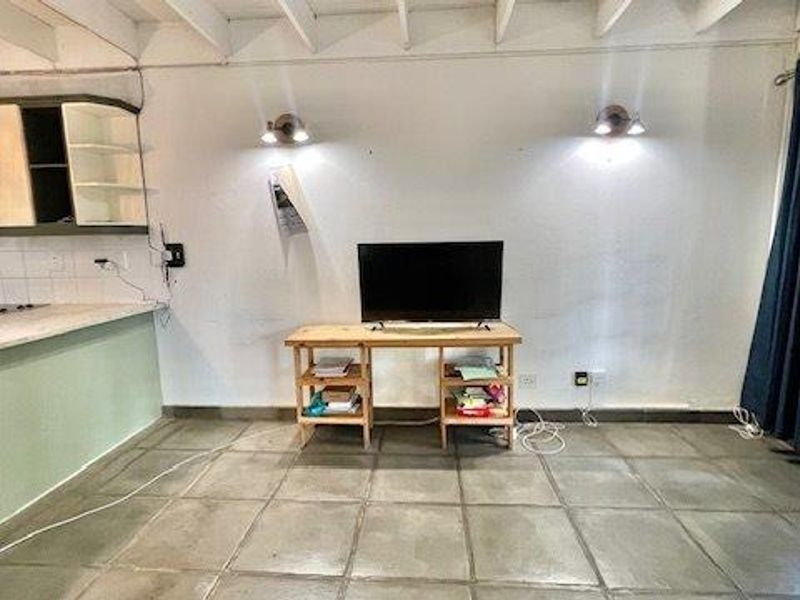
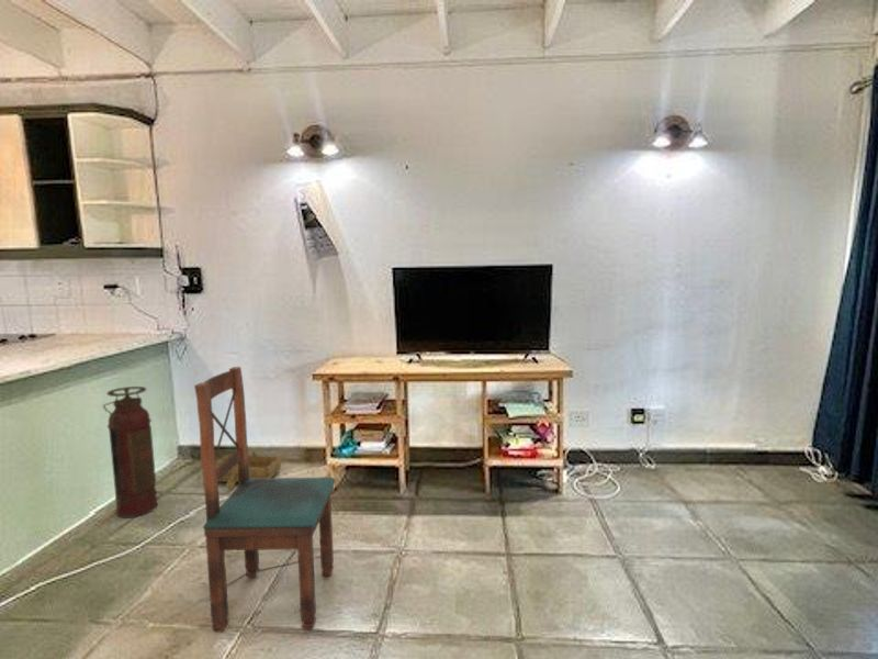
+ fire extinguisher [102,386,159,520]
+ dining chair [193,366,337,633]
+ wooden boat [216,448,282,491]
